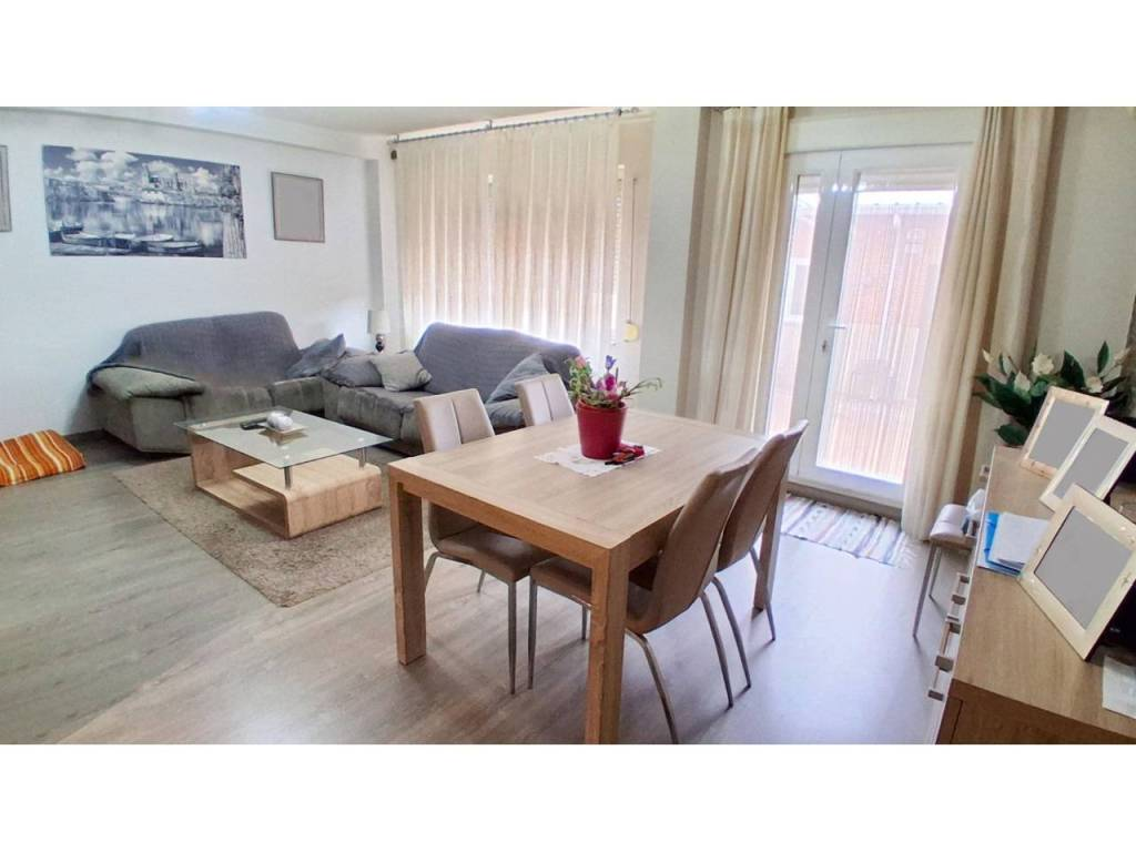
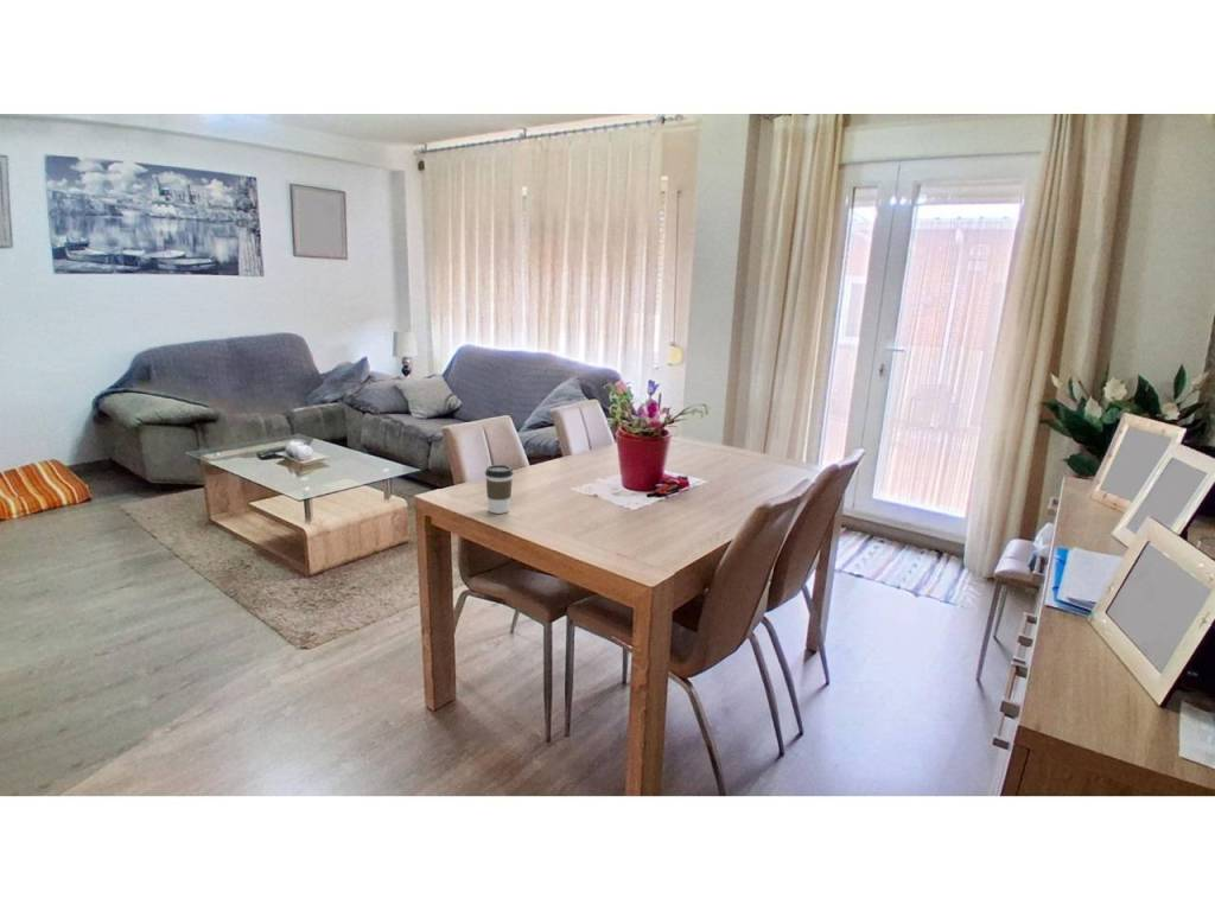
+ coffee cup [484,464,514,515]
